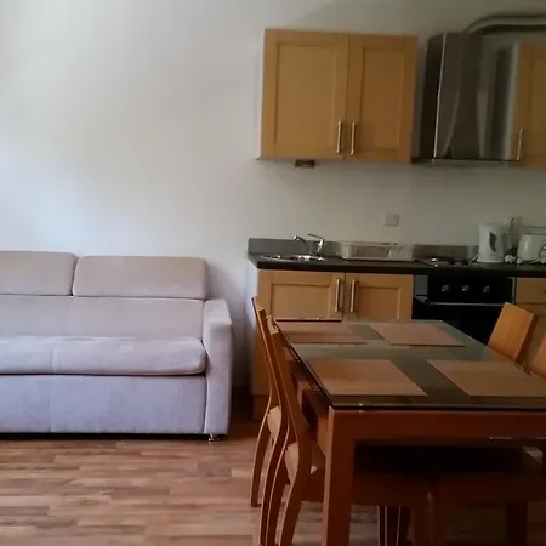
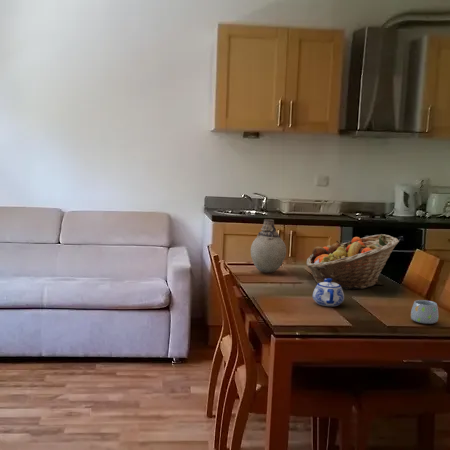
+ teapot [312,278,345,307]
+ mug [410,299,439,325]
+ fruit basket [305,233,400,291]
+ vase [250,218,287,274]
